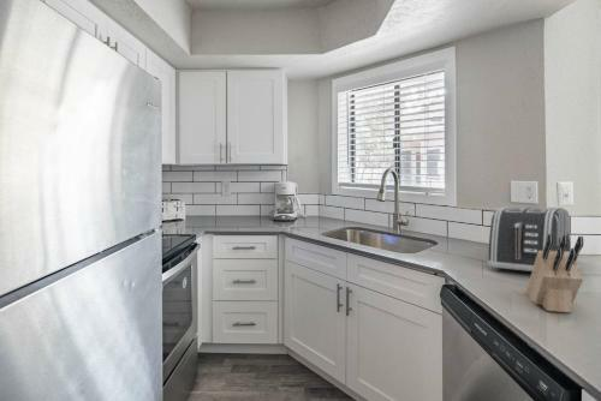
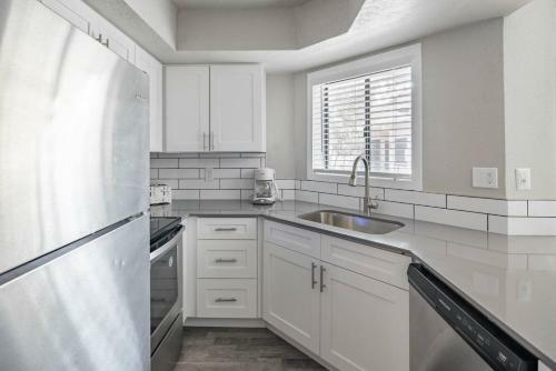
- toaster [487,205,572,273]
- knife block [525,234,584,313]
